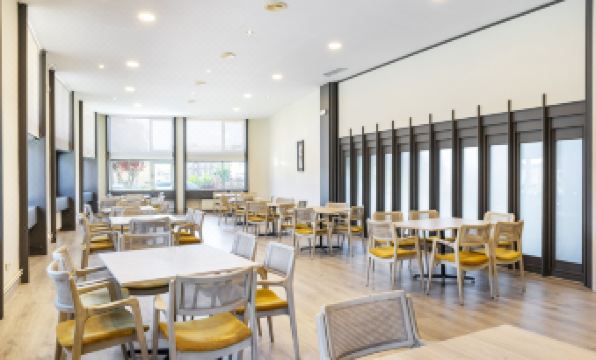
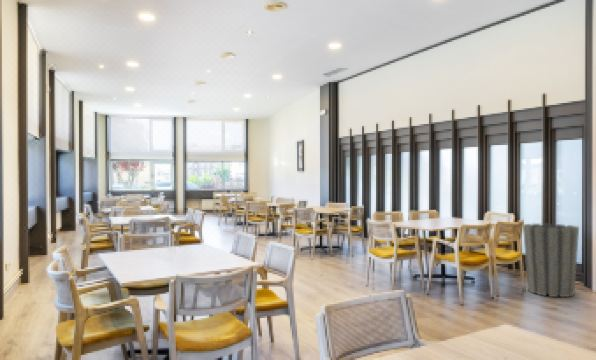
+ trash can [522,223,580,298]
